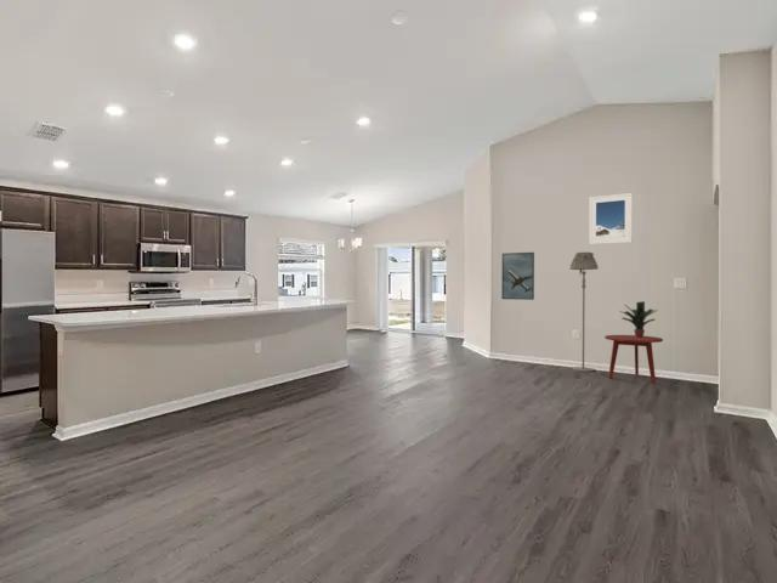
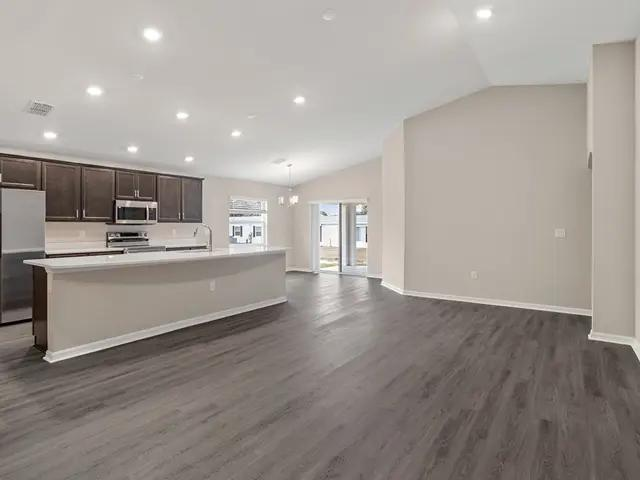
- potted plant [619,300,658,339]
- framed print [588,192,634,245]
- side table [603,334,664,384]
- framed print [500,251,535,301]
- floor lamp [568,251,600,373]
